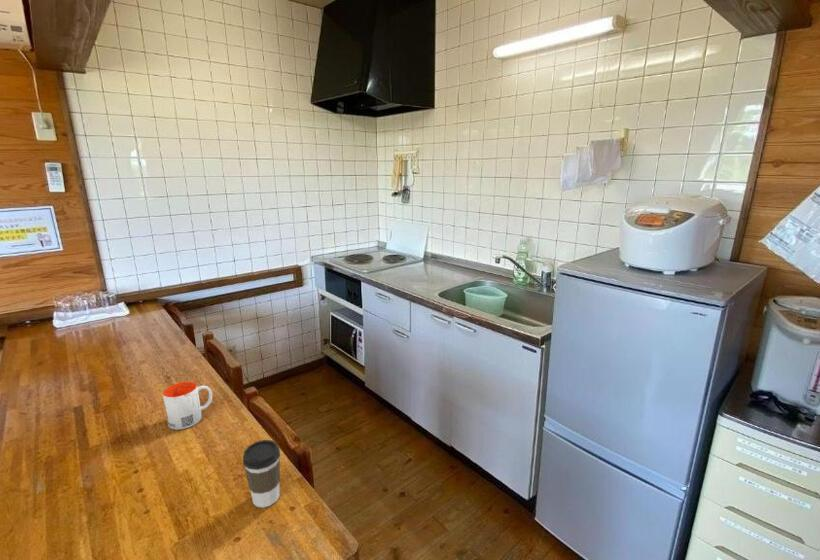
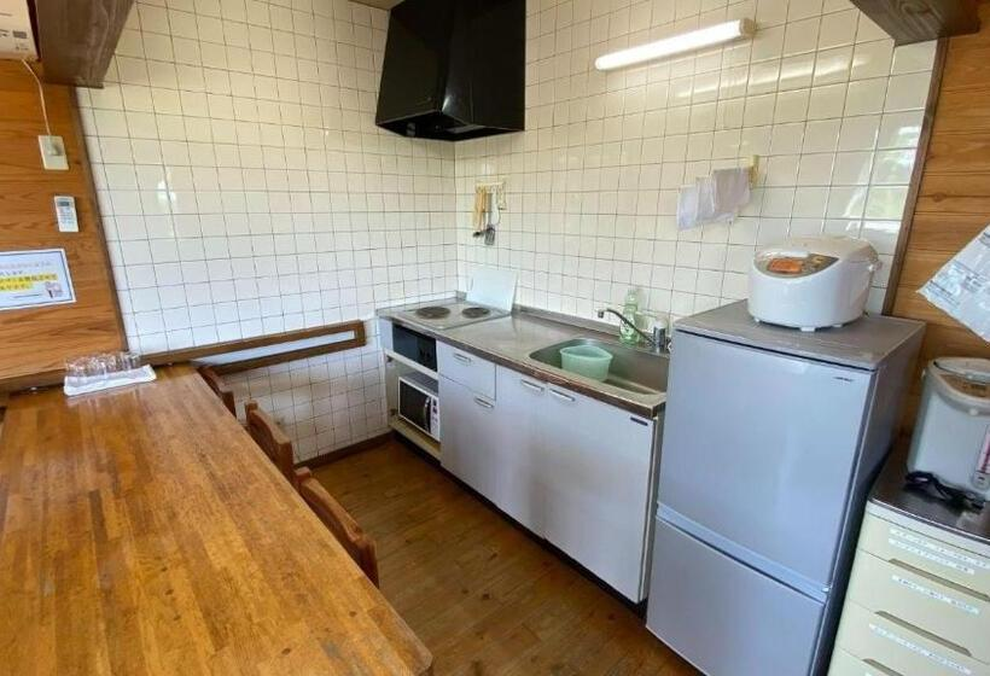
- coffee cup [242,439,281,509]
- mug [162,381,213,431]
